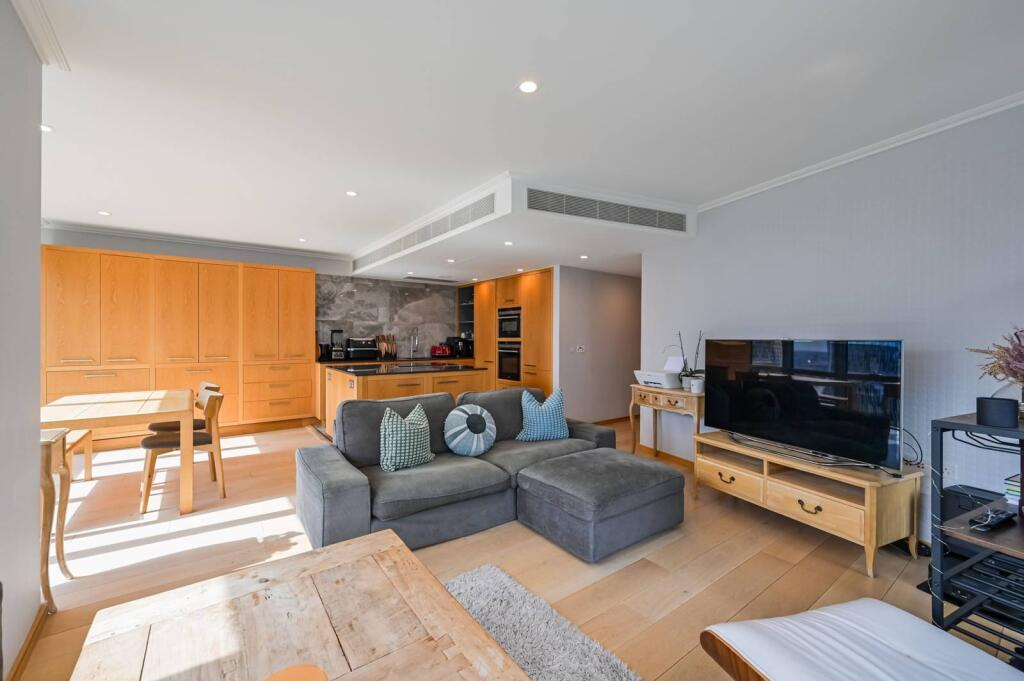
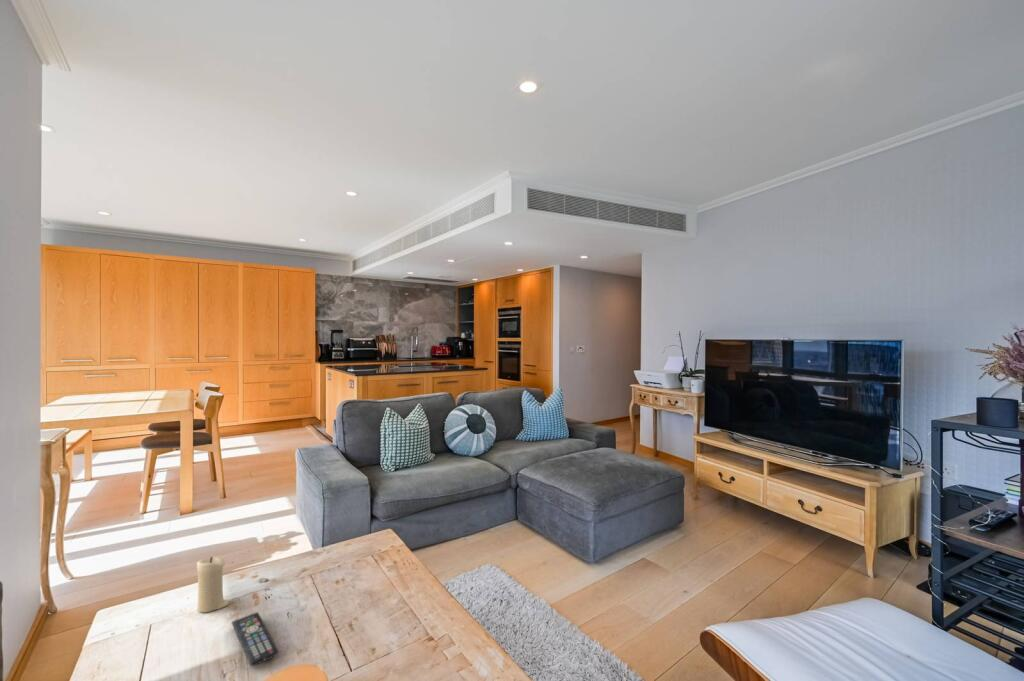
+ candle [196,556,230,613]
+ remote control [231,611,279,667]
